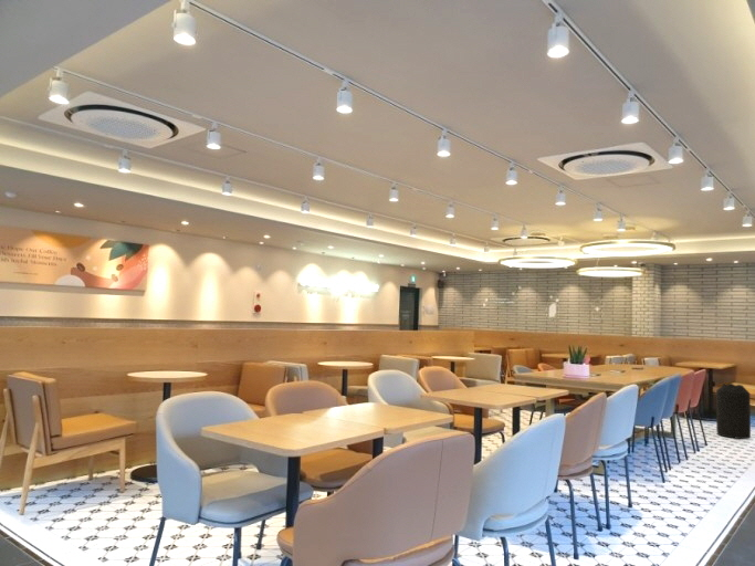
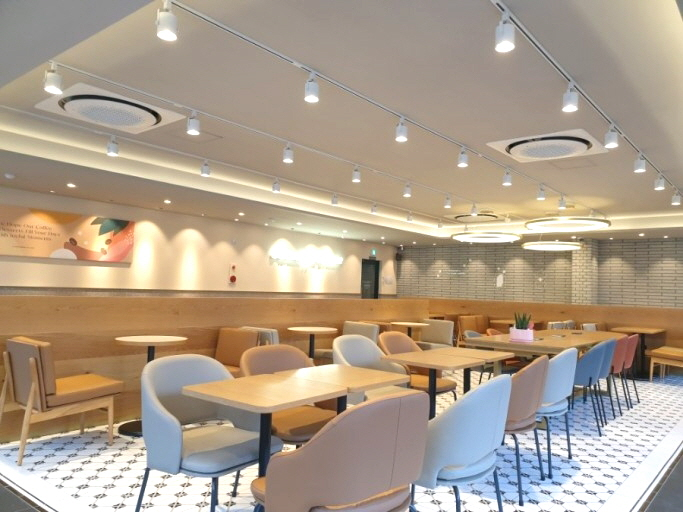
- trash can [715,382,752,440]
